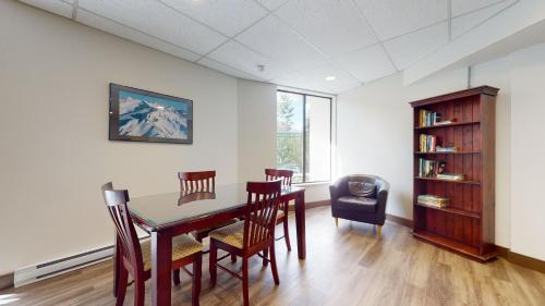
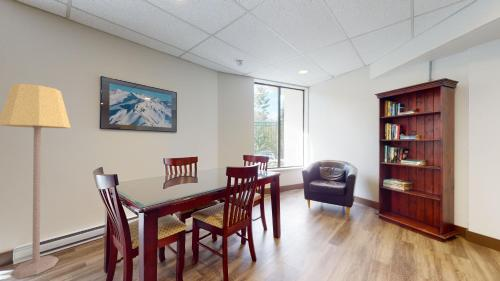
+ lamp [0,83,72,279]
